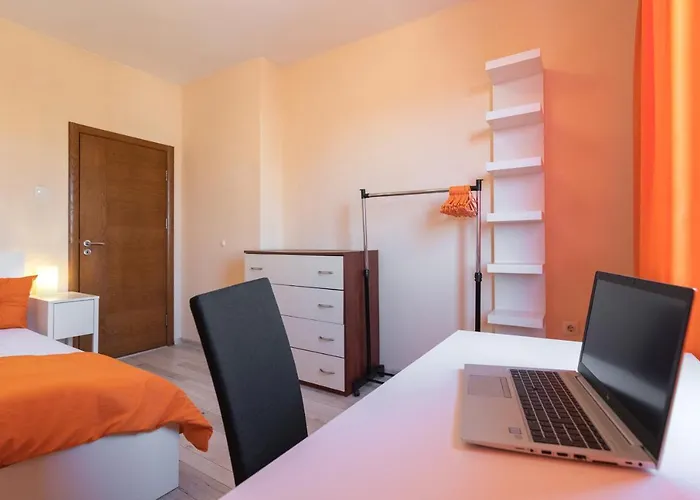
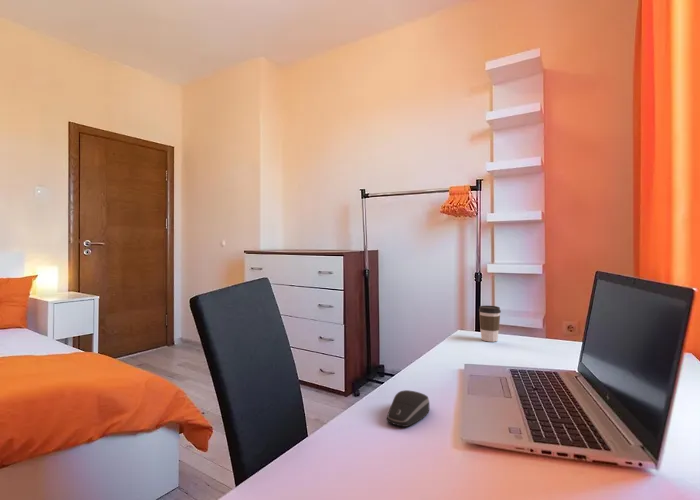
+ computer mouse [386,389,430,428]
+ coffee cup [478,305,502,343]
